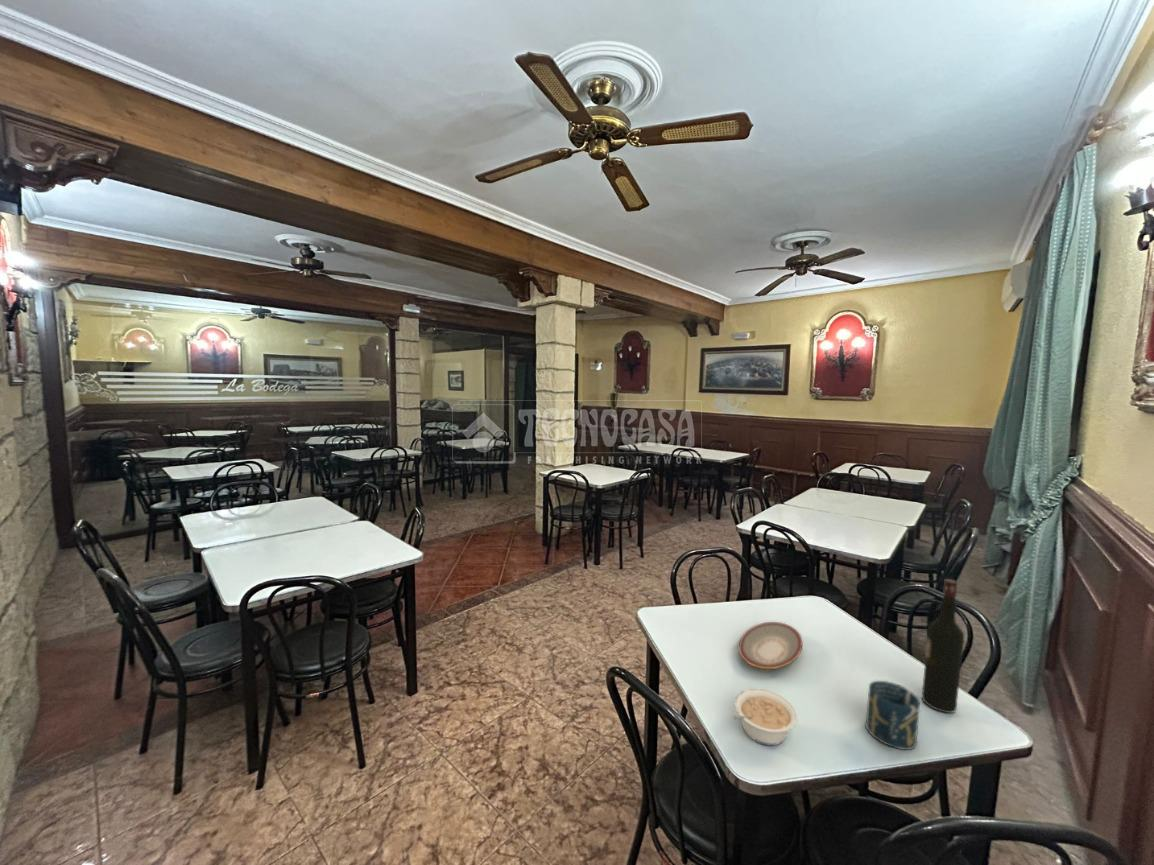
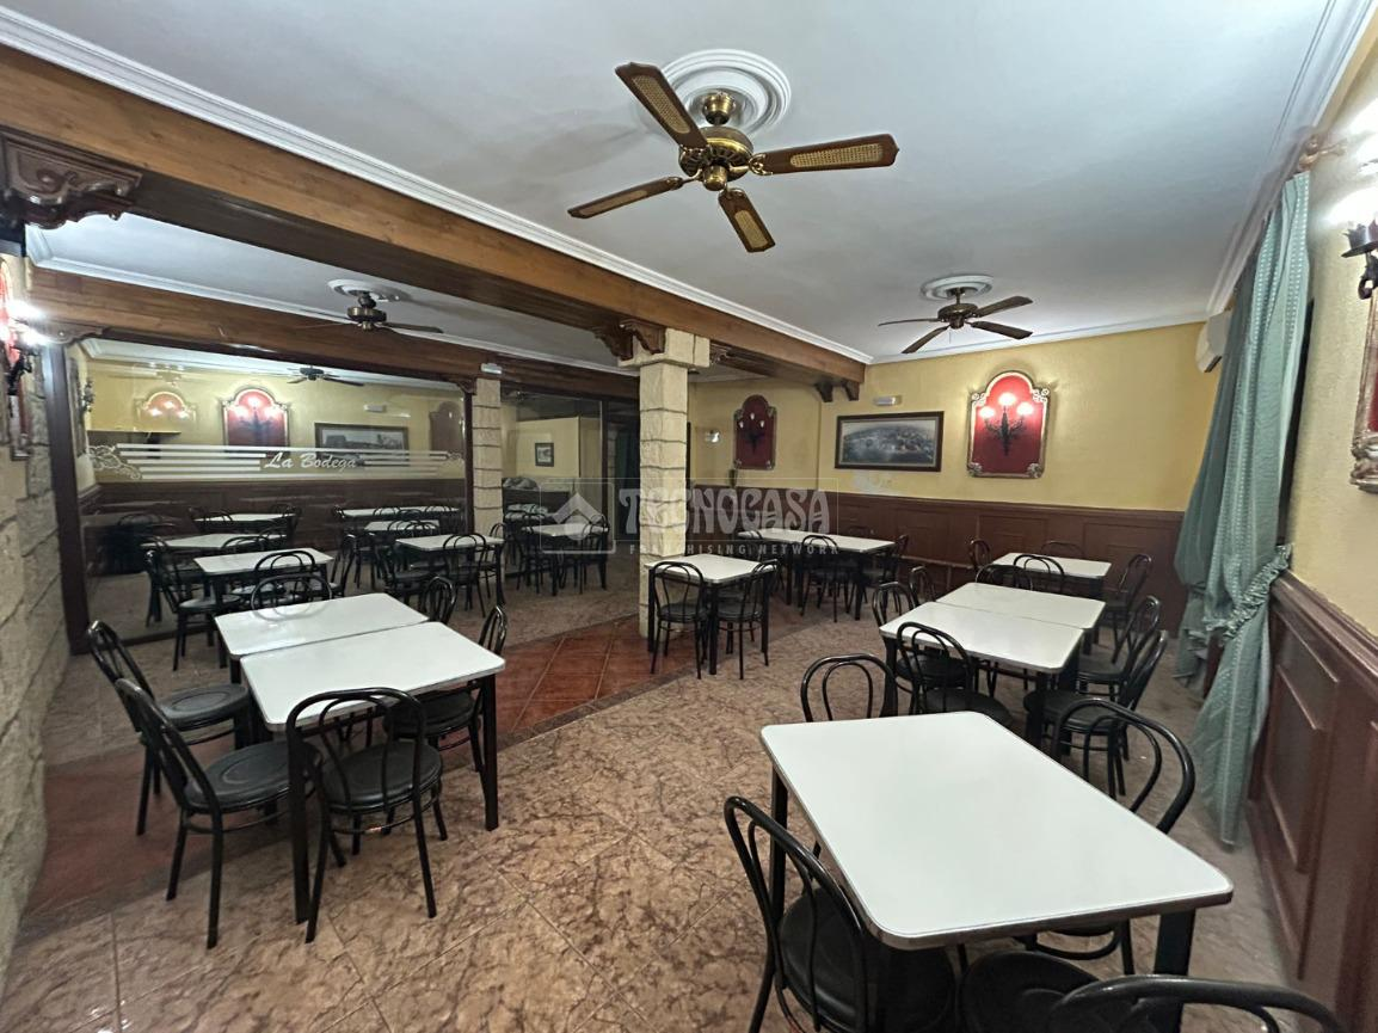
- wine bottle [921,578,965,714]
- plate [738,621,803,670]
- legume [730,687,798,747]
- cup [865,680,921,751]
